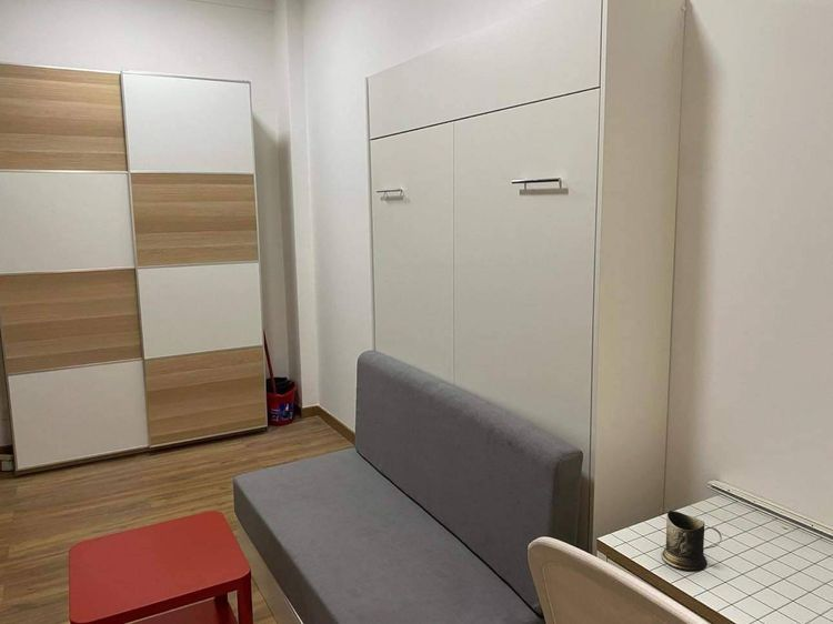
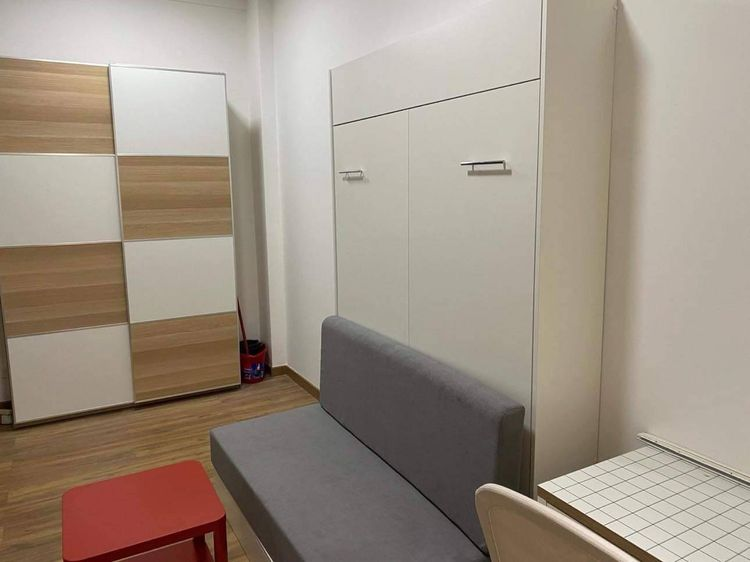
- mug [661,510,723,571]
